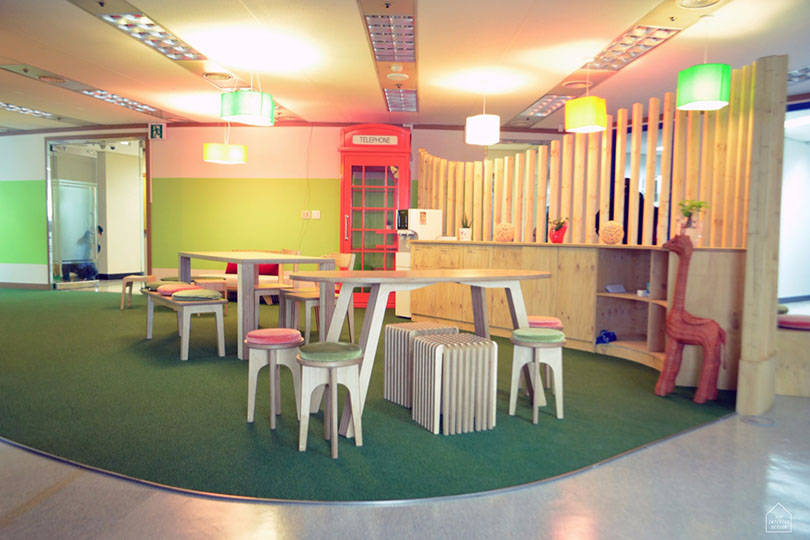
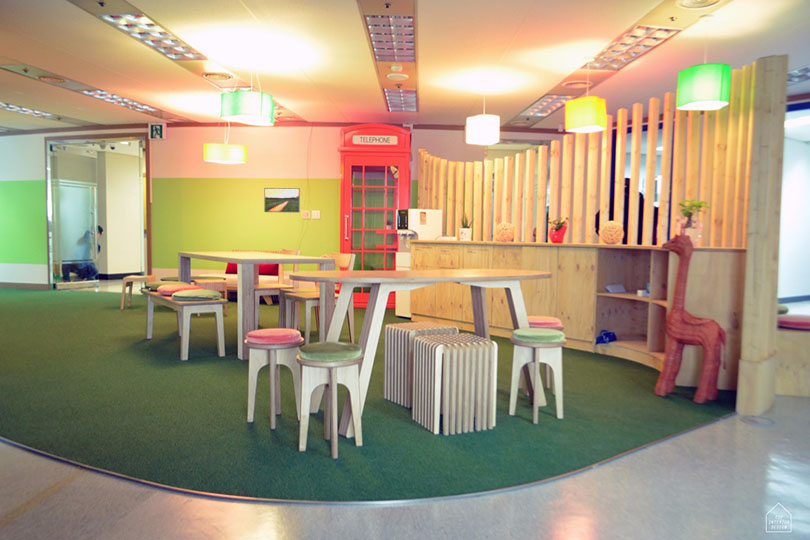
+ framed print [263,187,301,214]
